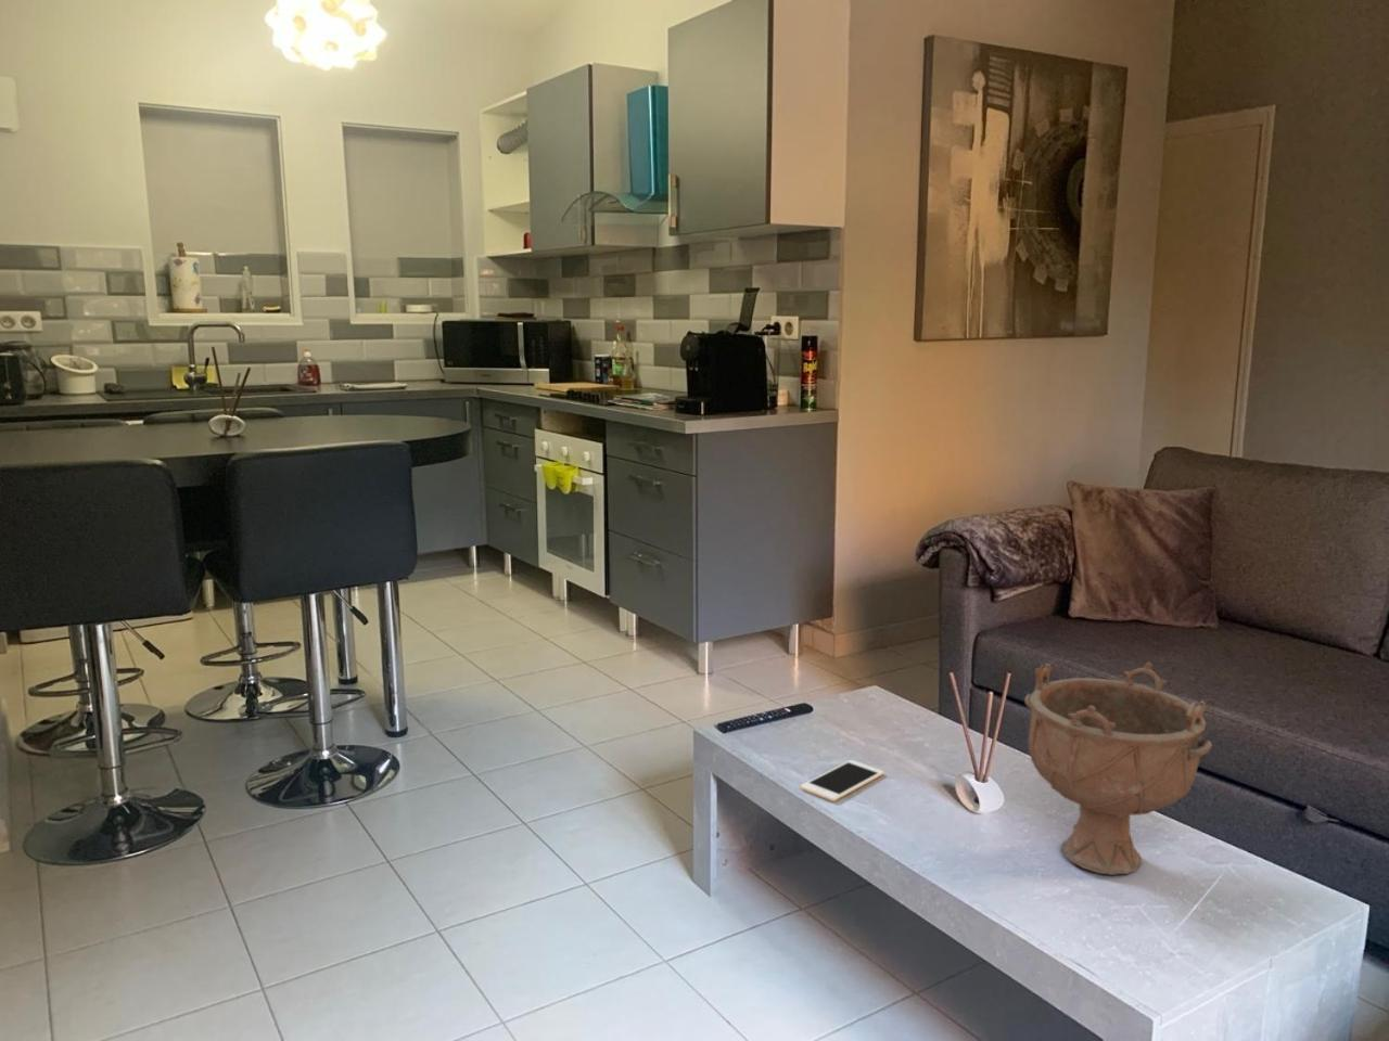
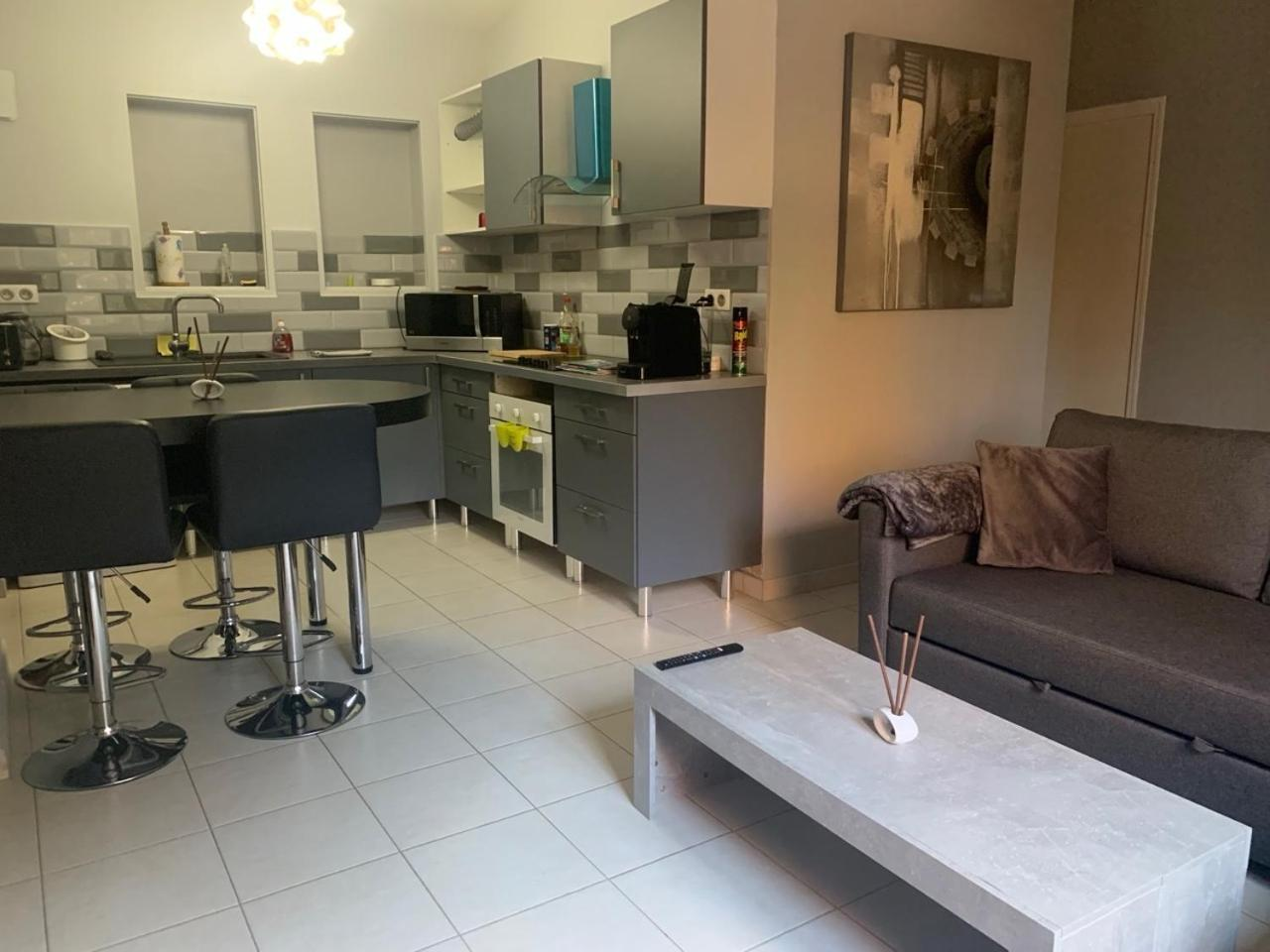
- decorative bowl [1024,660,1213,876]
- cell phone [798,759,885,803]
